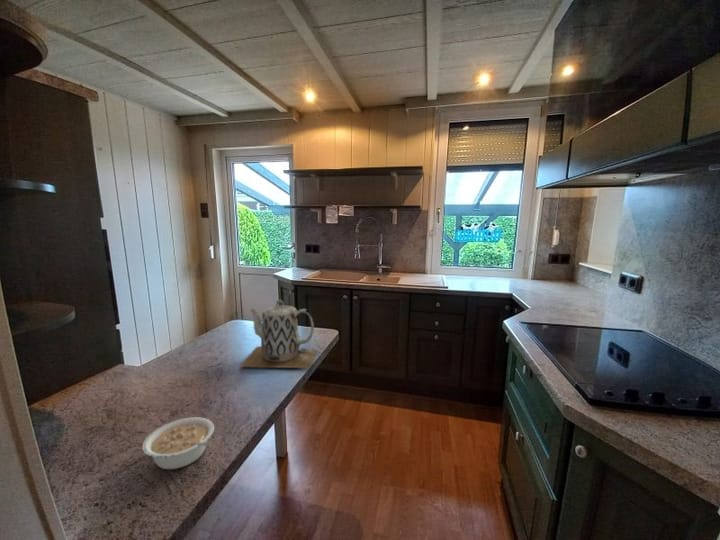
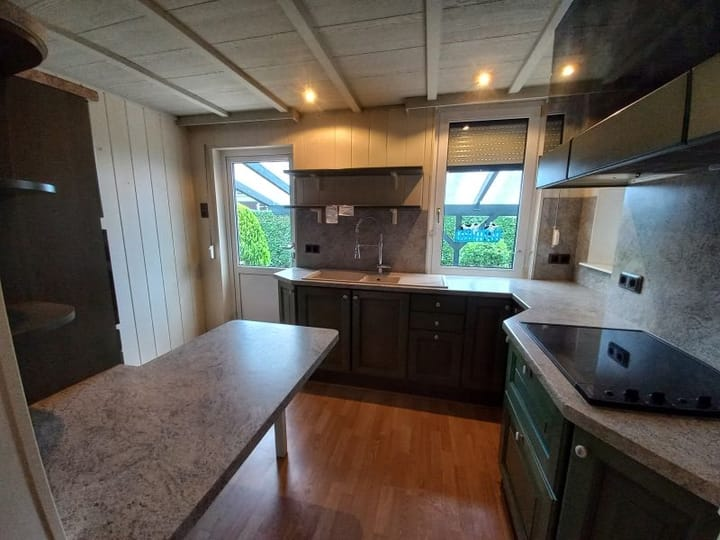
- teapot [238,299,318,369]
- legume [141,416,215,470]
